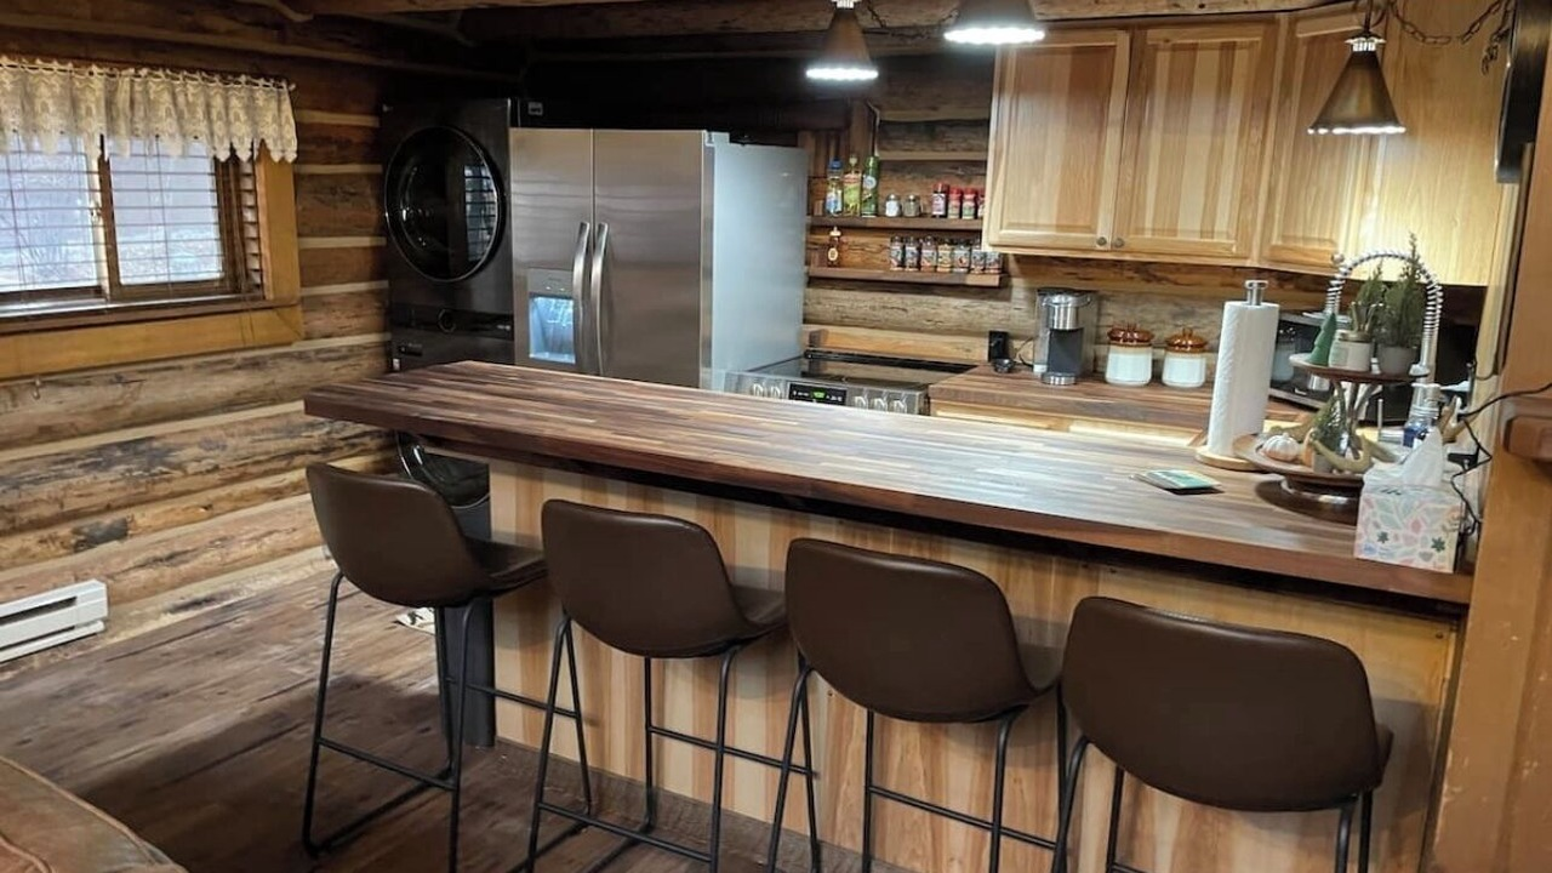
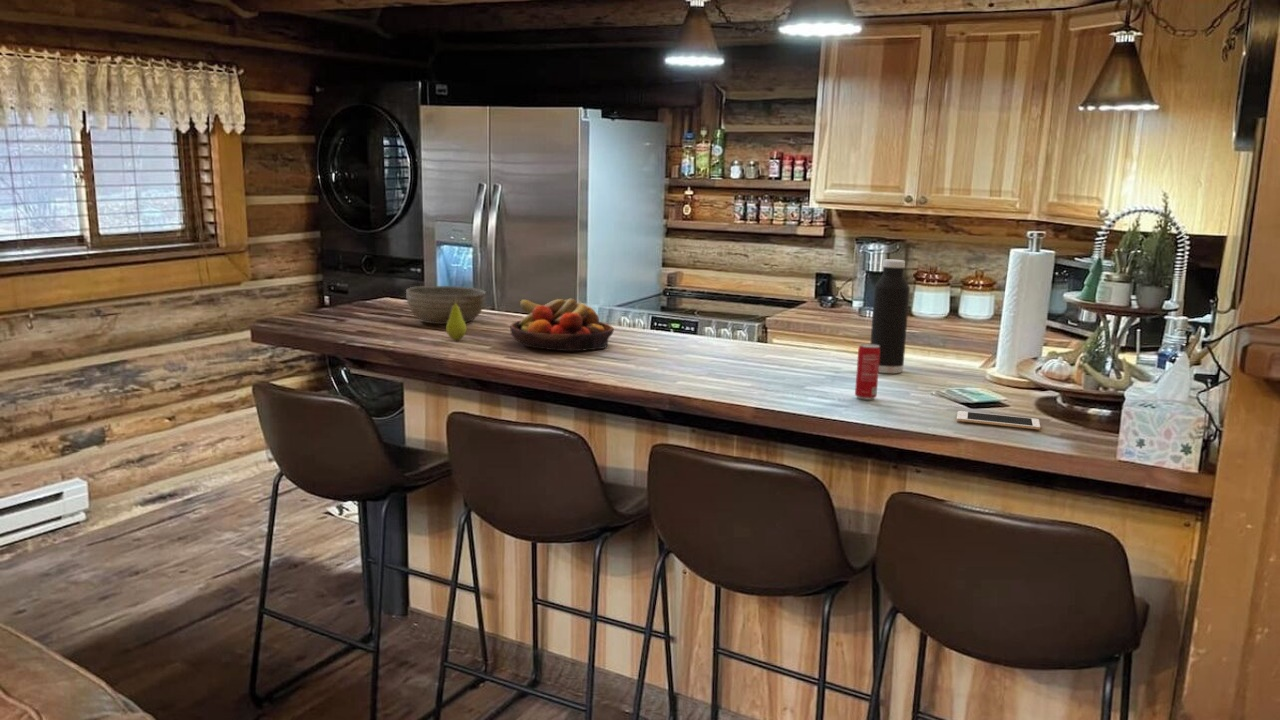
+ bowl [405,285,487,325]
+ beverage can [854,343,880,401]
+ fruit bowl [509,298,615,352]
+ fruit [445,297,468,341]
+ water bottle [869,259,911,374]
+ cell phone [956,410,1041,430]
